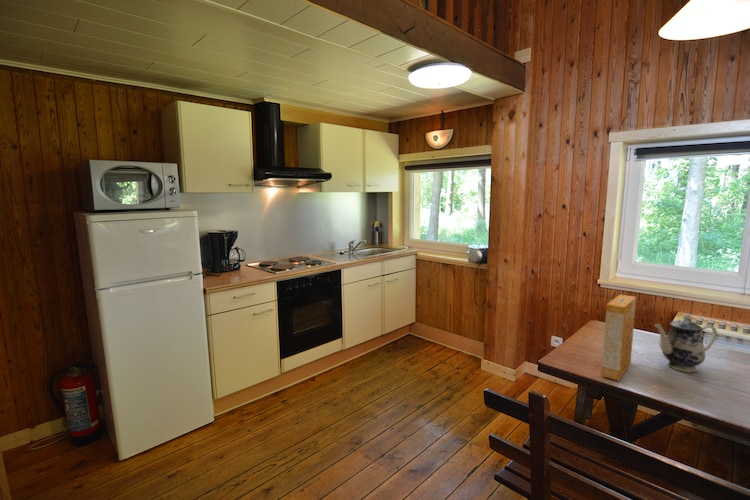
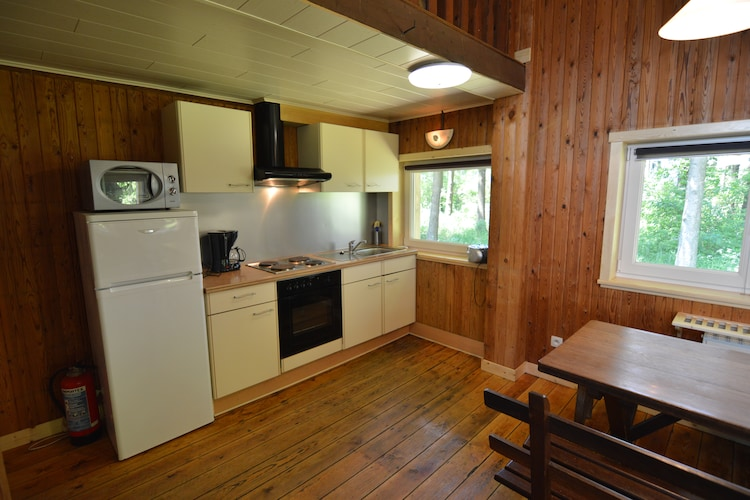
- teapot [653,312,718,373]
- cereal box [601,294,637,382]
